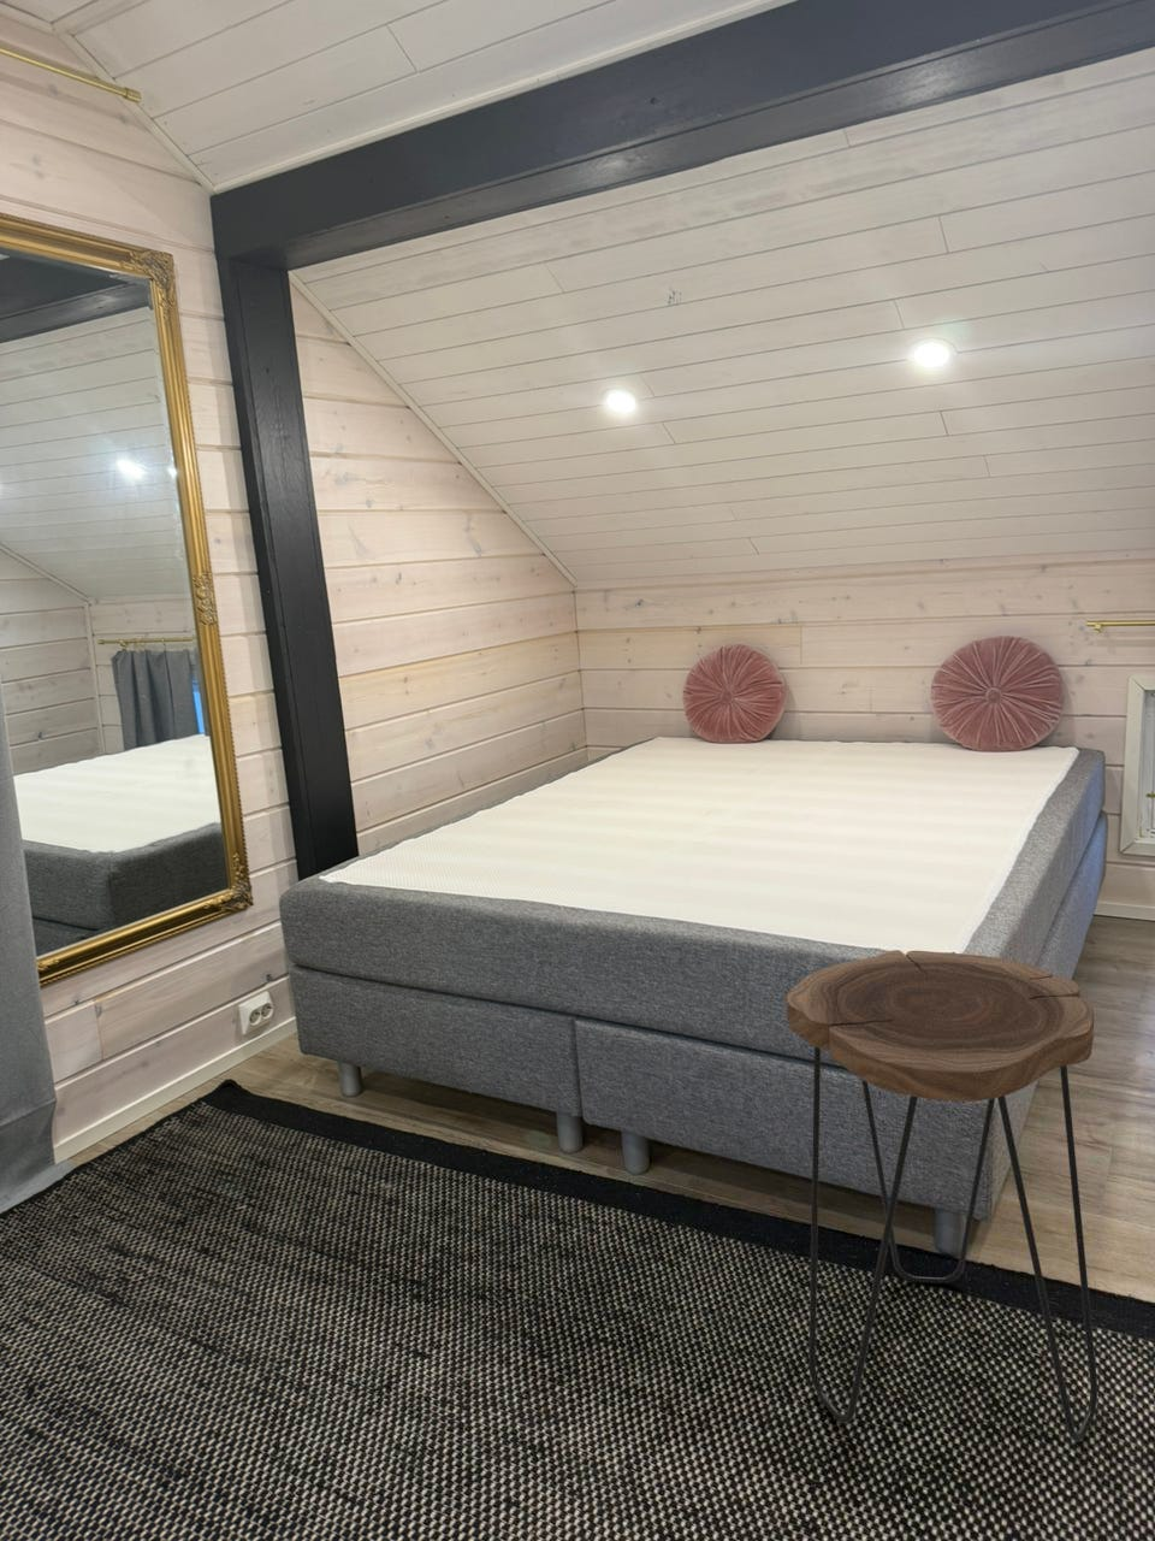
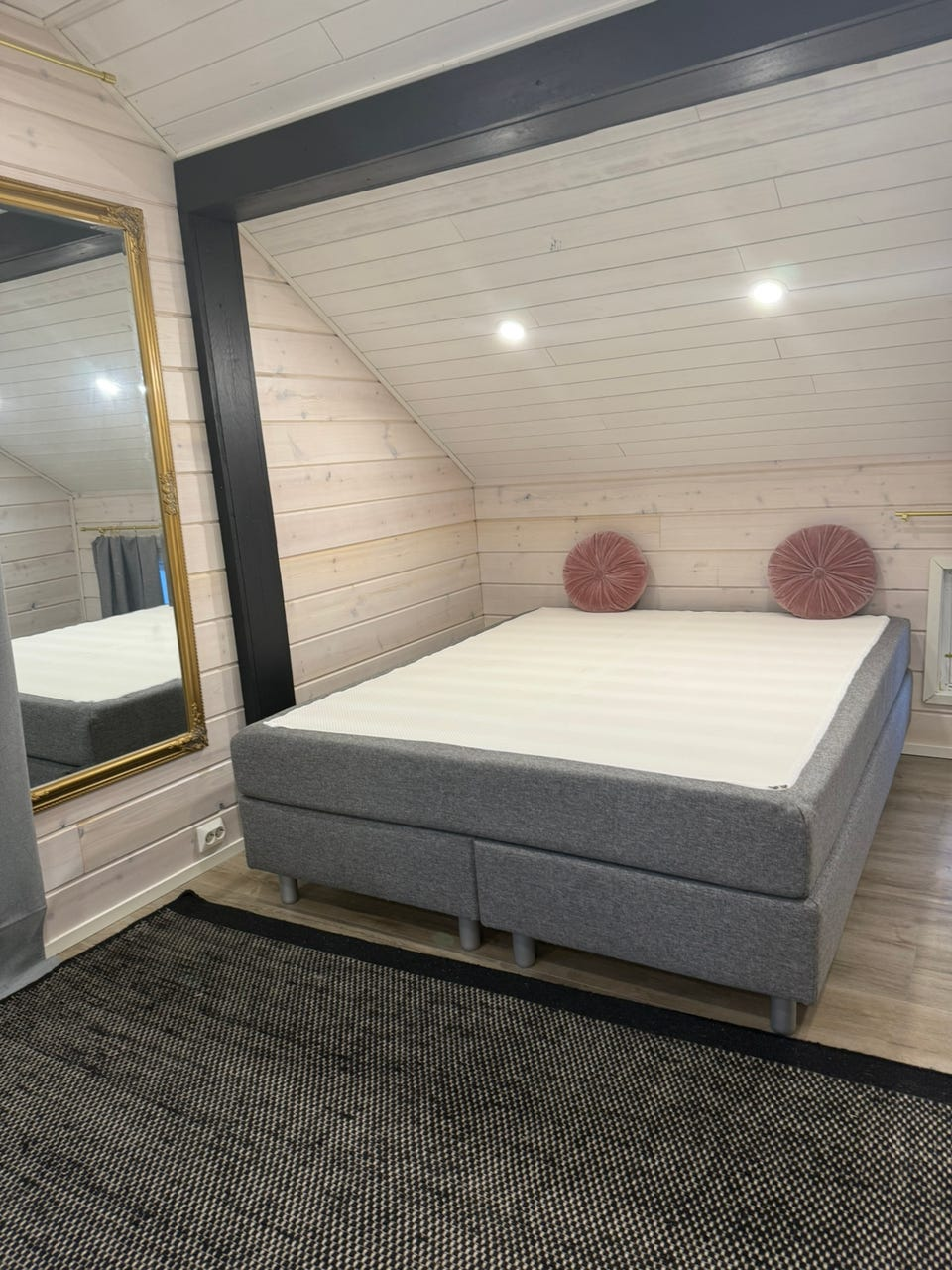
- side table [785,949,1098,1443]
